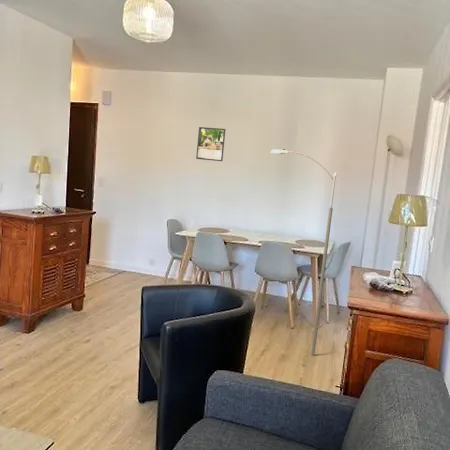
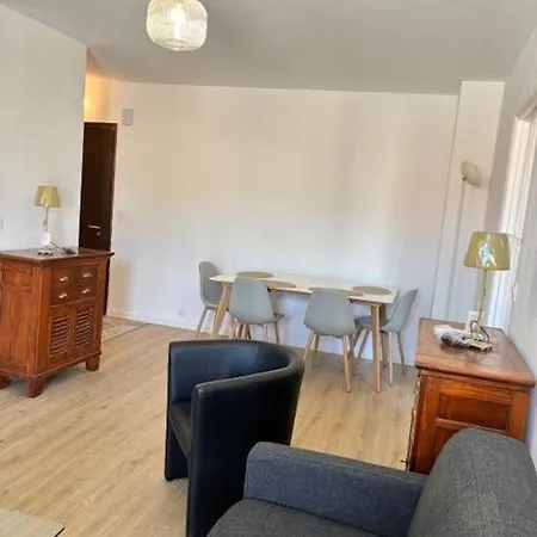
- street lamp [270,148,338,357]
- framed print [195,126,226,162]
